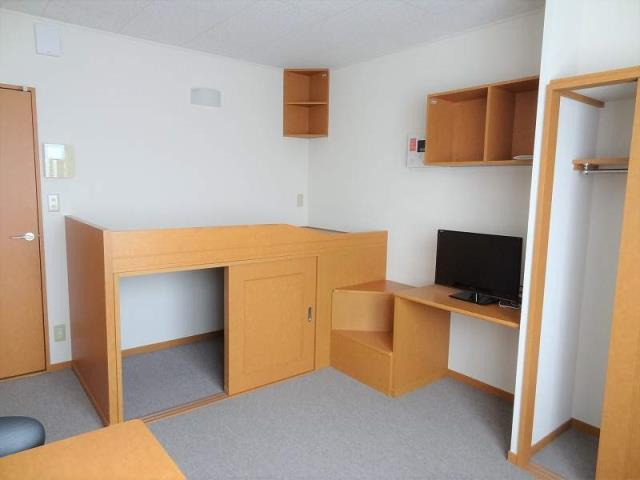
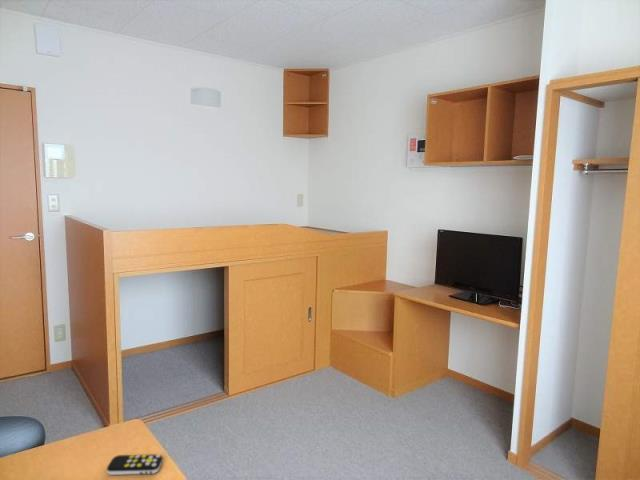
+ remote control [106,453,164,476]
